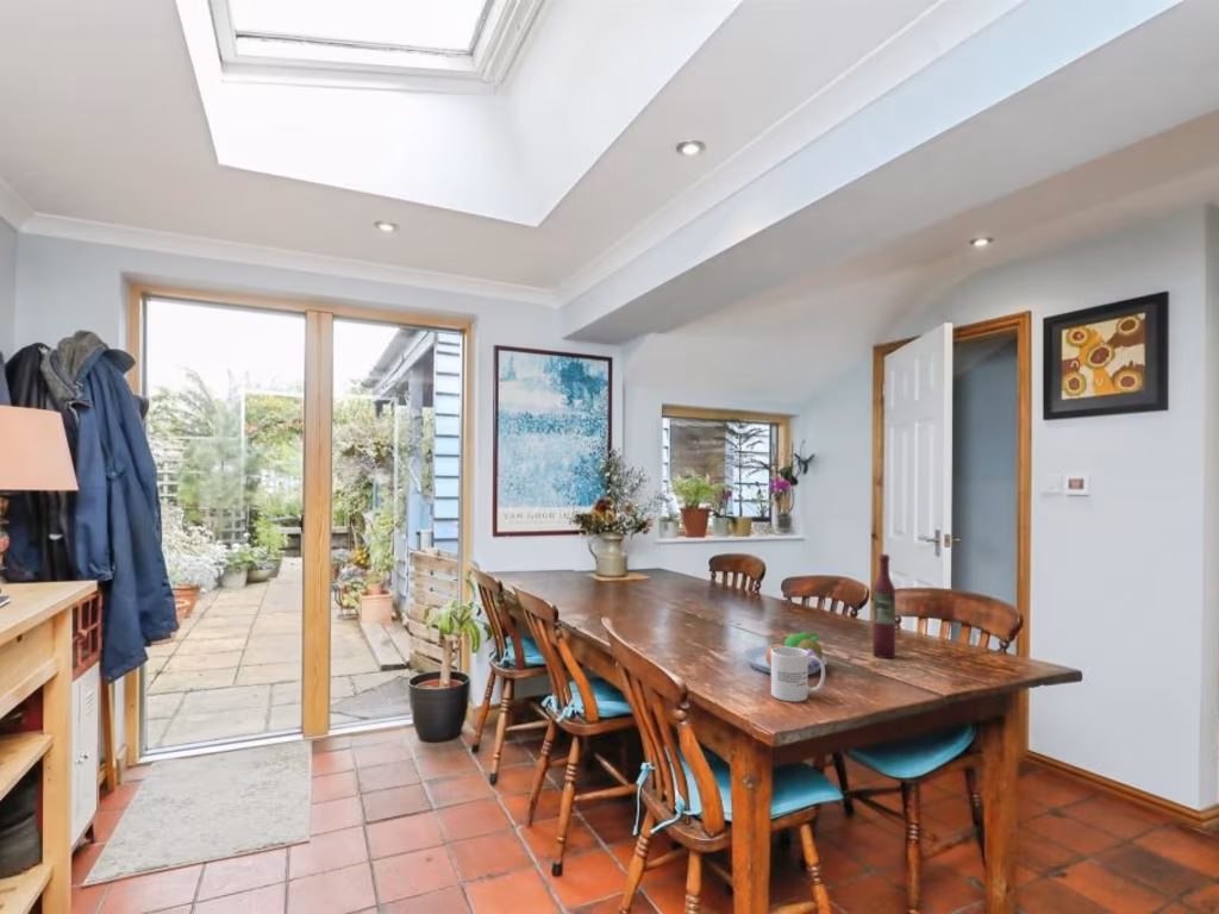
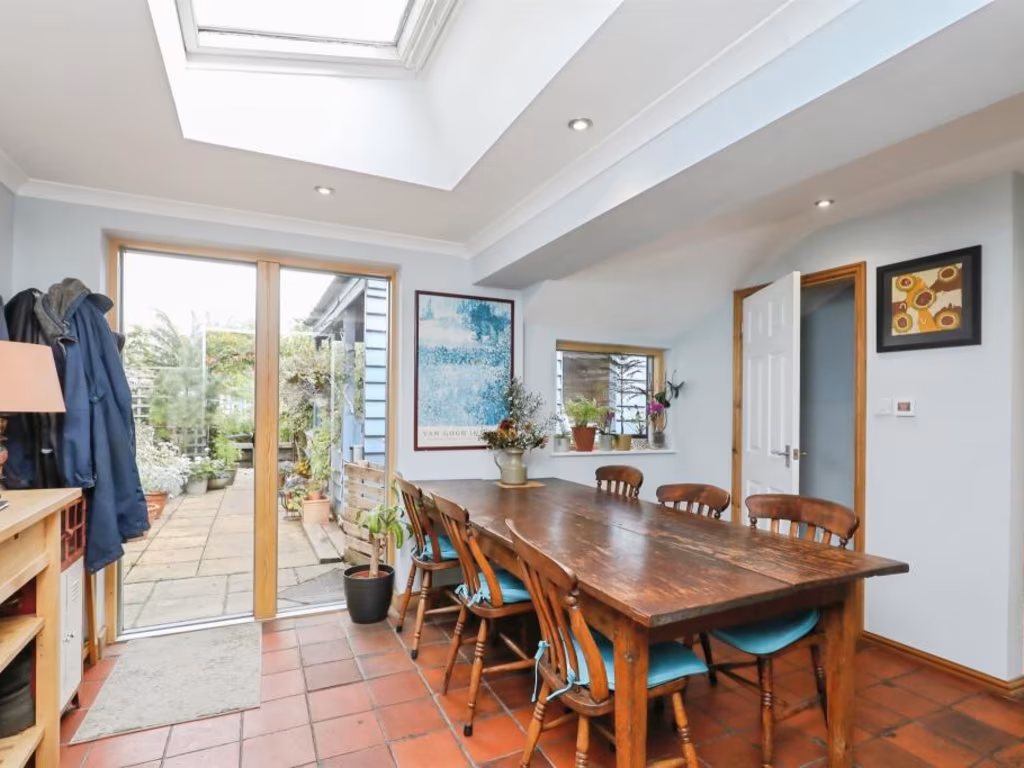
- wine bottle [871,553,896,659]
- fruit bowl [742,631,829,676]
- mug [770,646,826,703]
